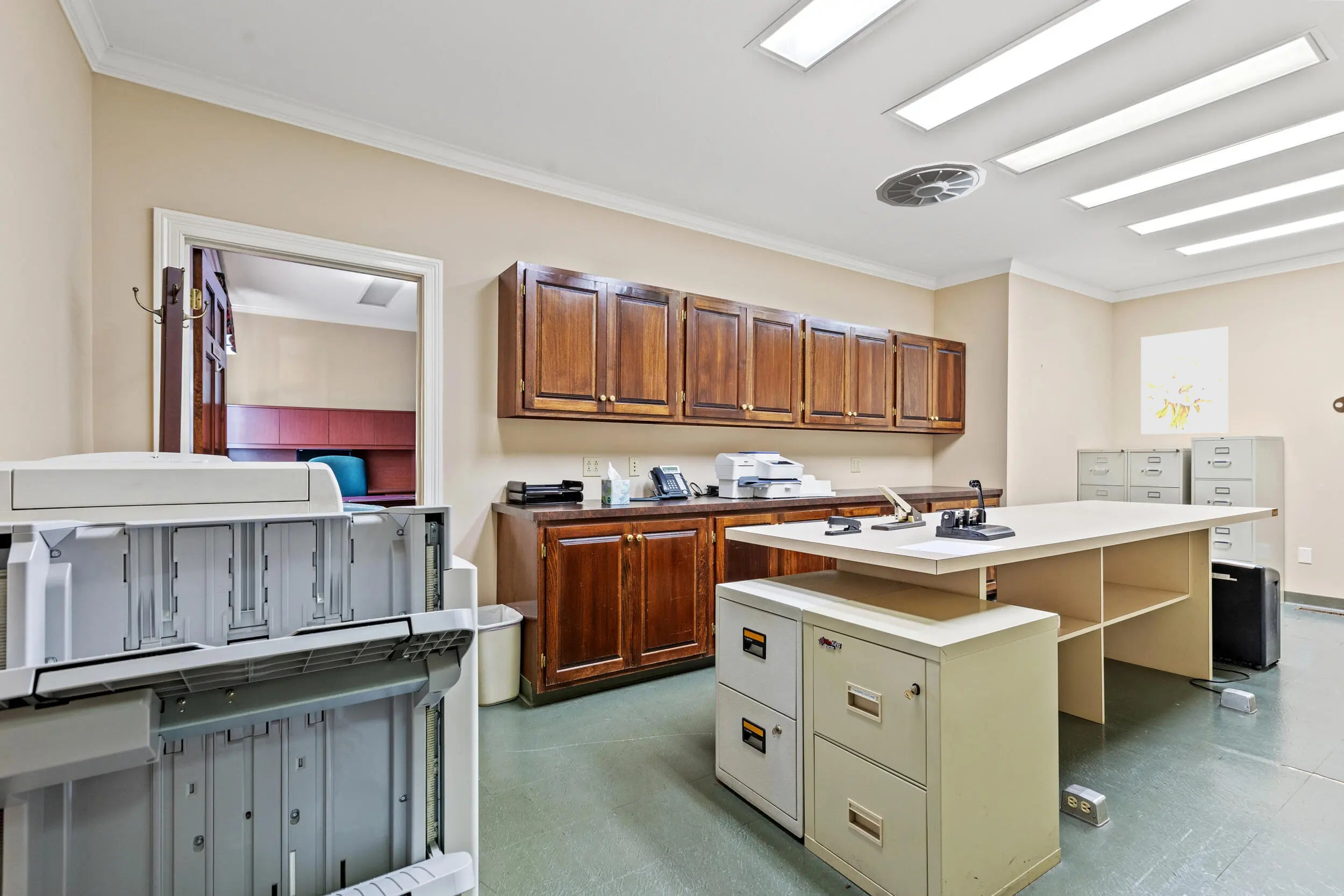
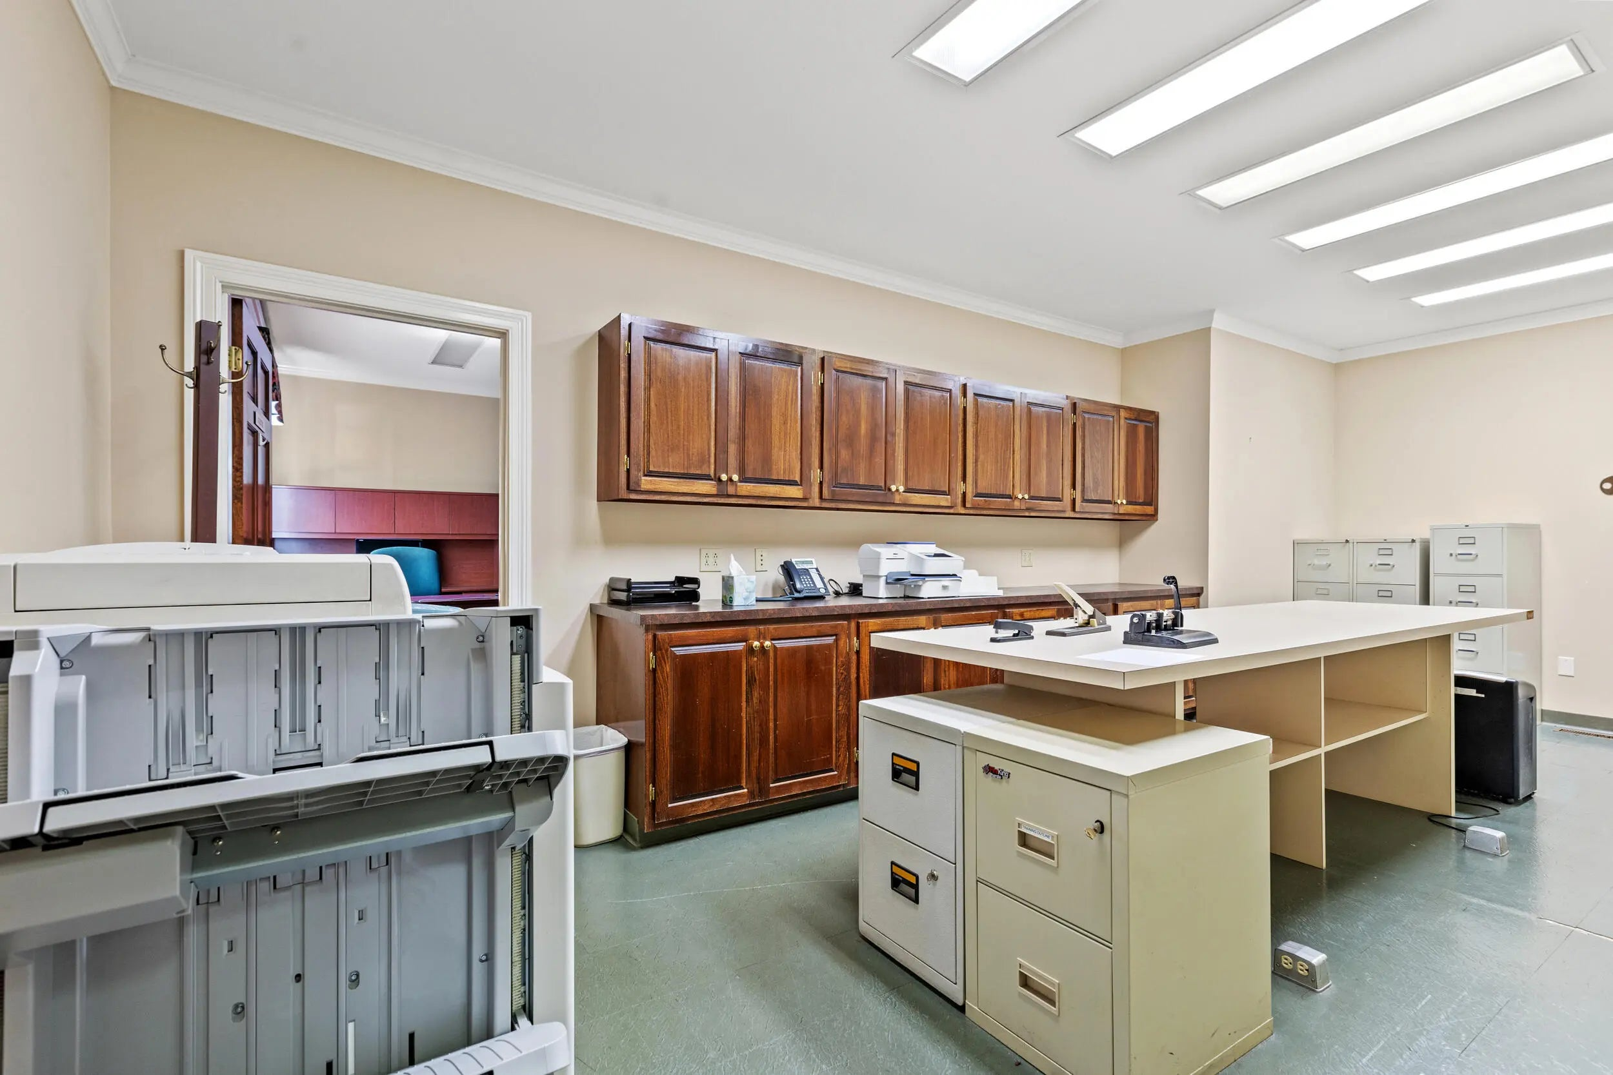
- wall art [1140,326,1228,435]
- ceiling vent [875,161,987,207]
